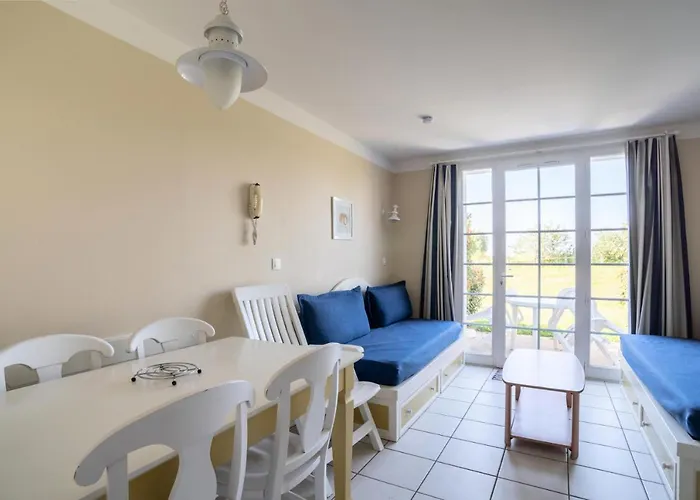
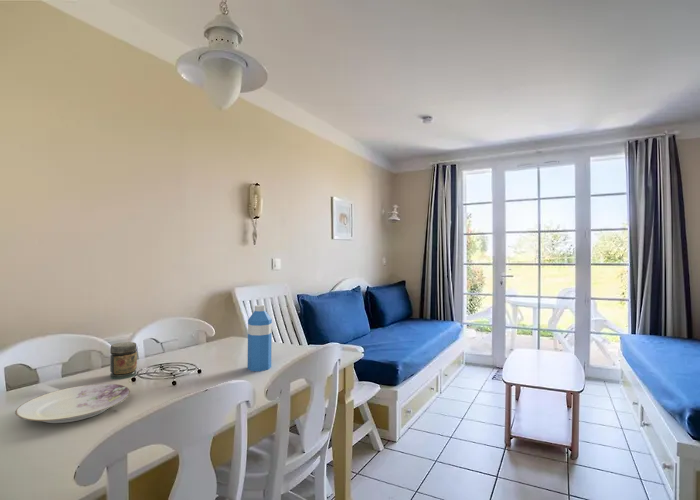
+ jar [109,341,138,380]
+ water bottle [247,304,273,372]
+ plate [14,383,131,424]
